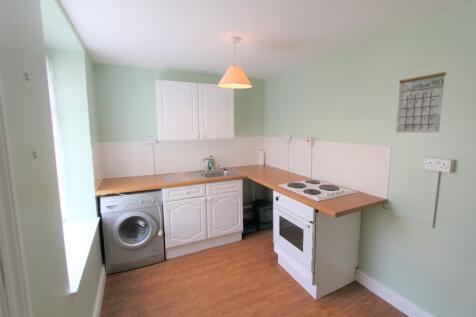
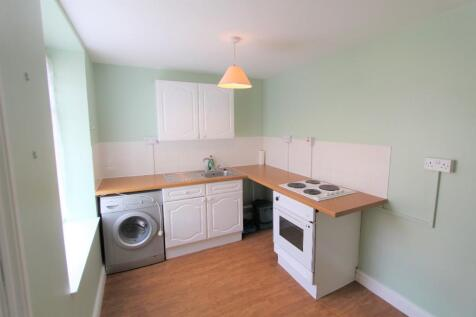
- calendar [395,63,447,133]
